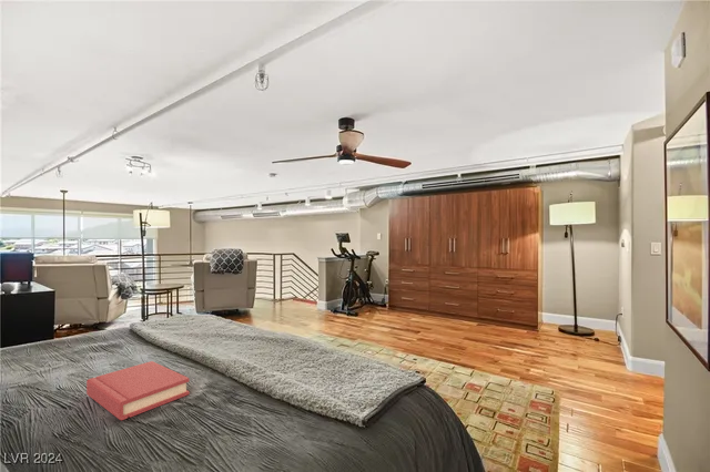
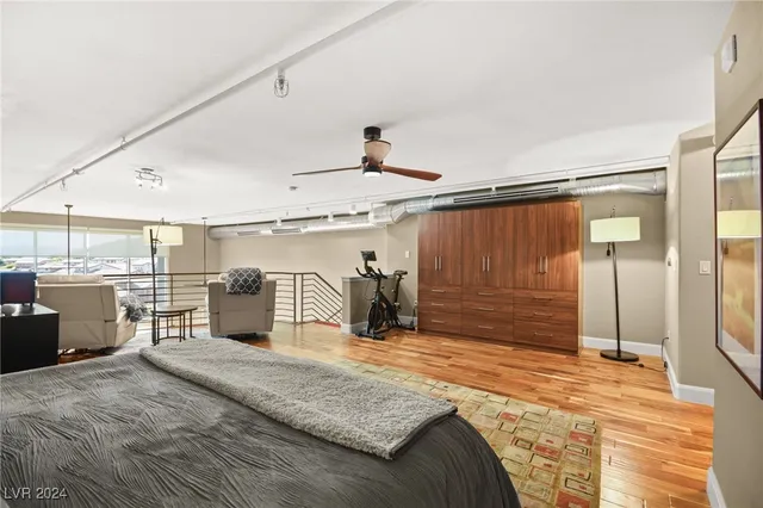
- hardback book [85,360,191,421]
